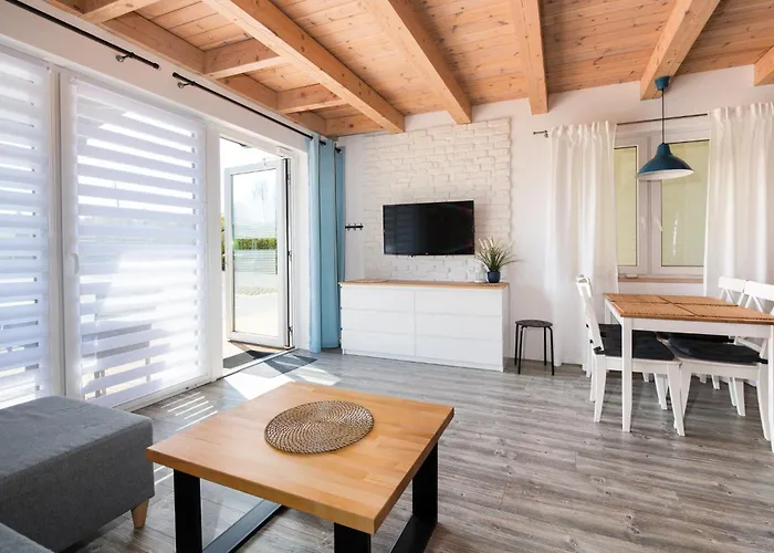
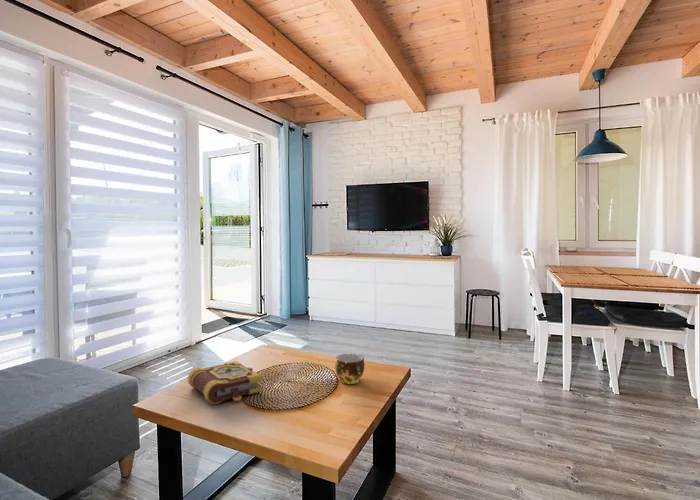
+ book [186,360,264,405]
+ cup [334,353,365,385]
